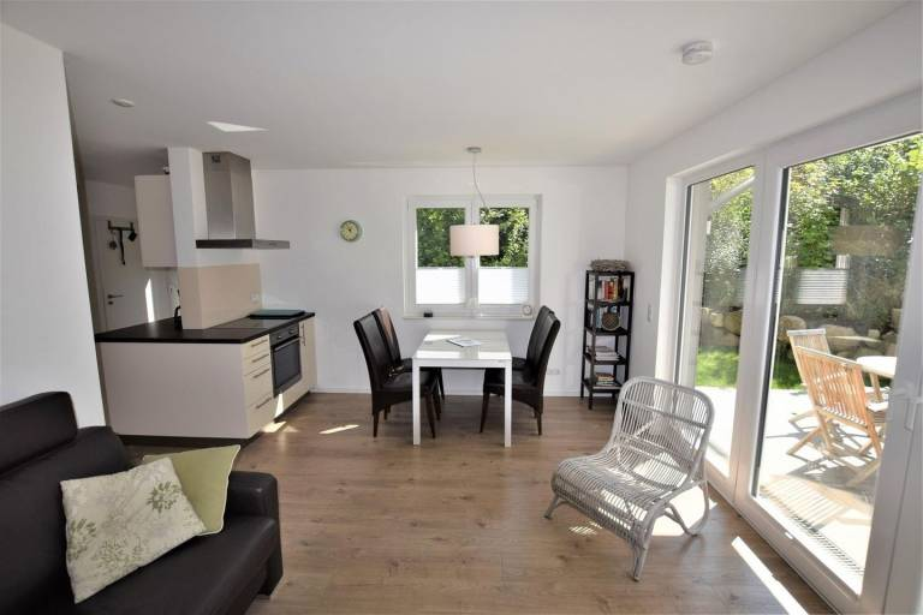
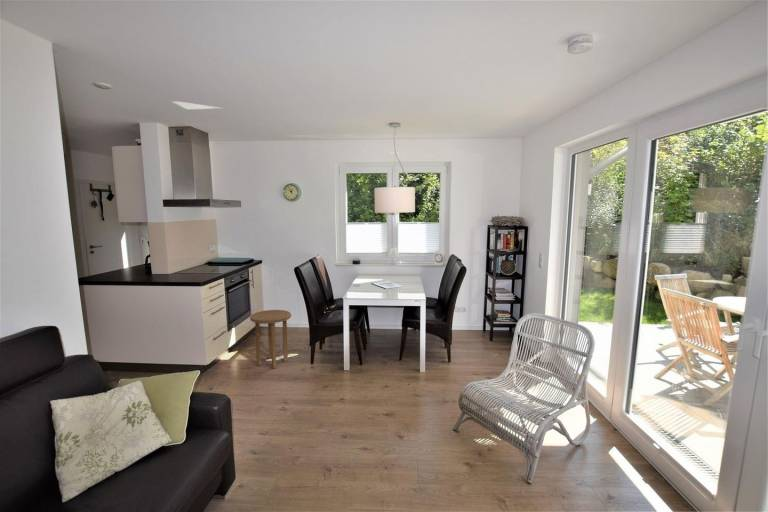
+ side table [249,309,292,369]
